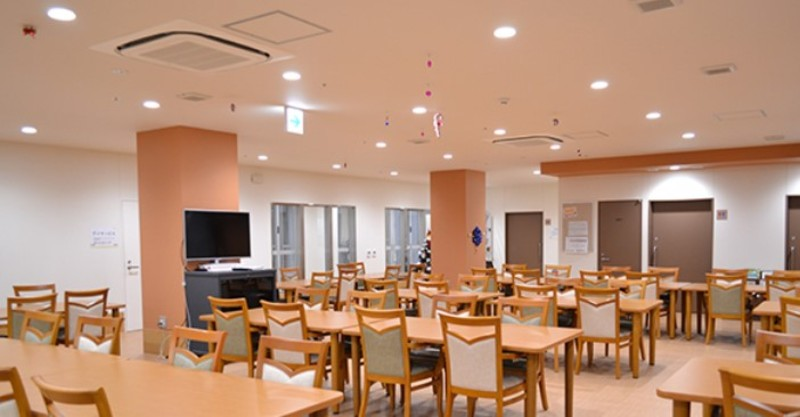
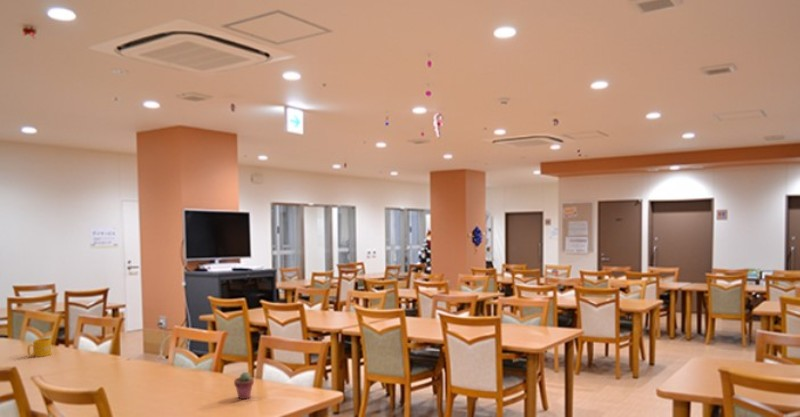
+ mug [26,337,52,358]
+ potted succulent [233,371,255,400]
